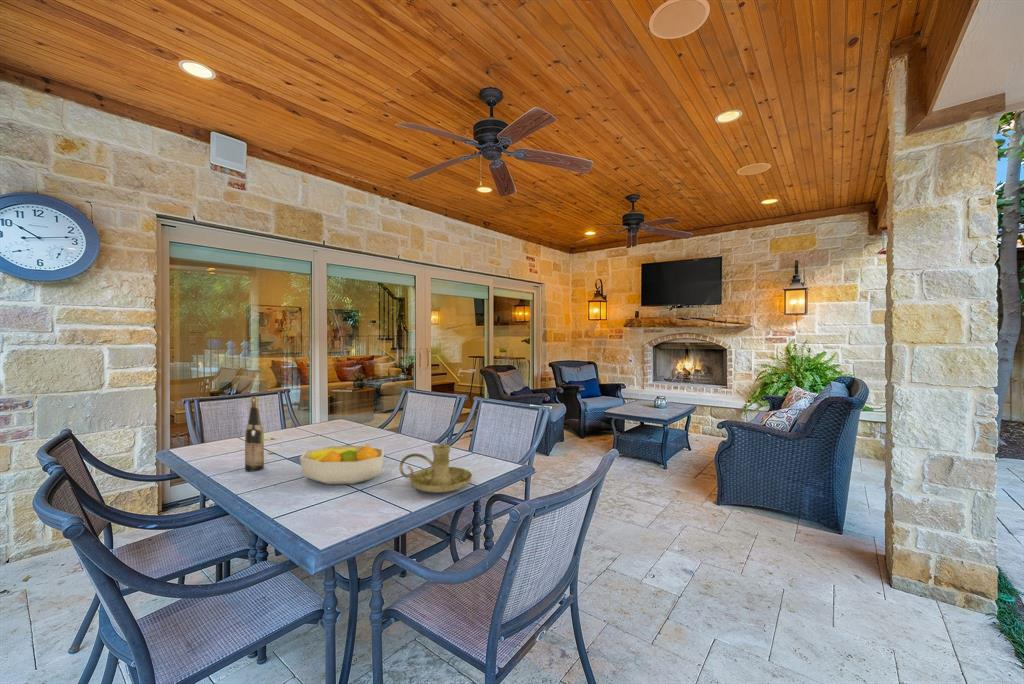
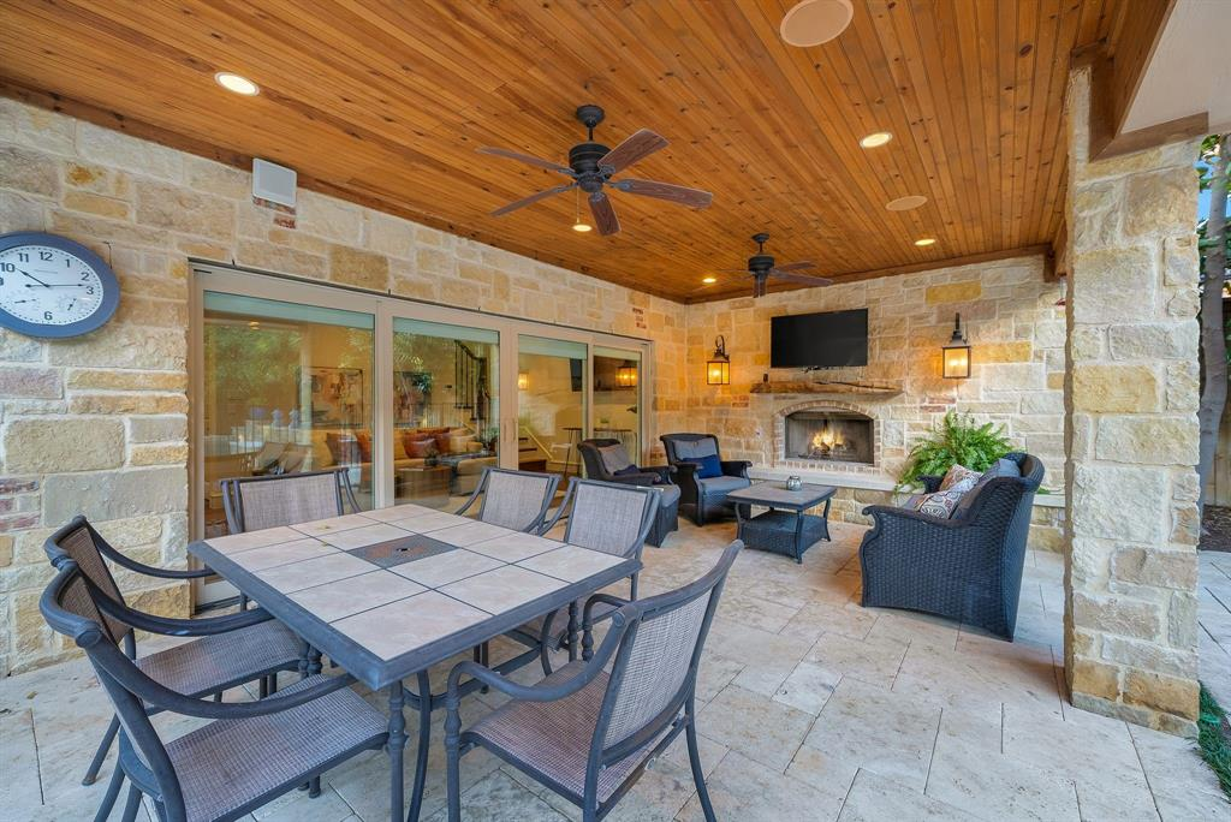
- fruit bowl [299,444,385,485]
- candle holder [399,443,473,494]
- wine bottle [244,395,265,472]
